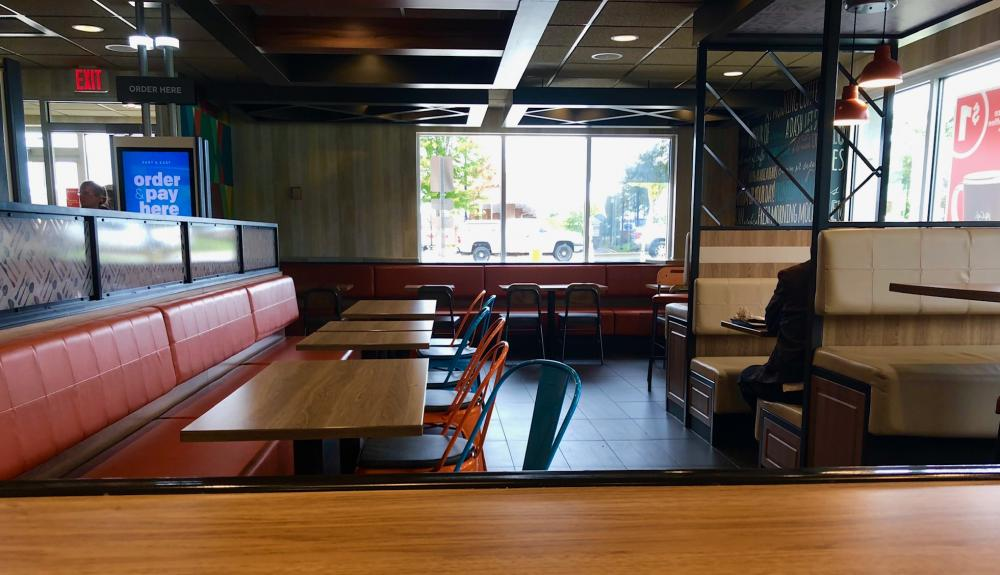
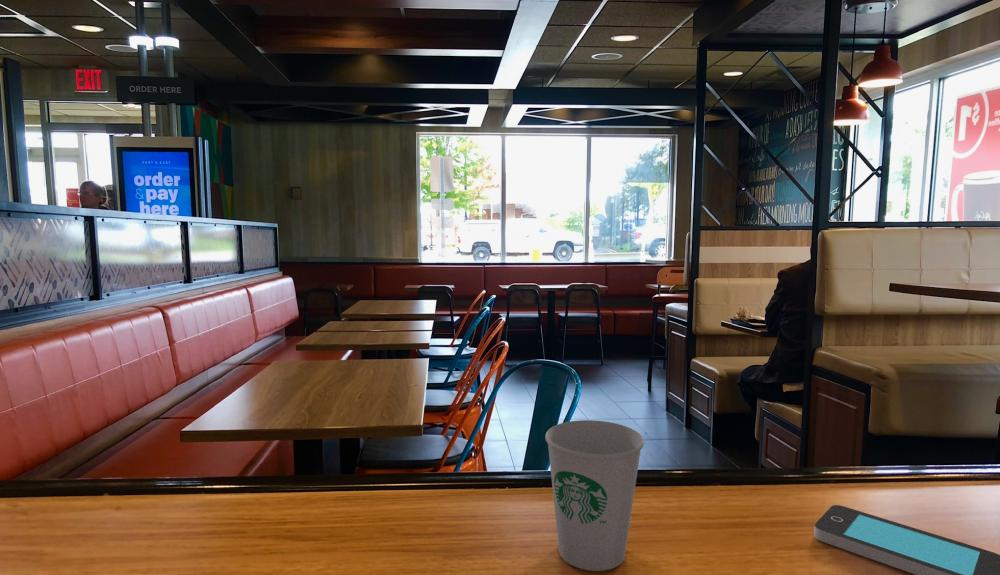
+ paper cup [544,419,645,572]
+ smartphone [813,504,1000,575]
